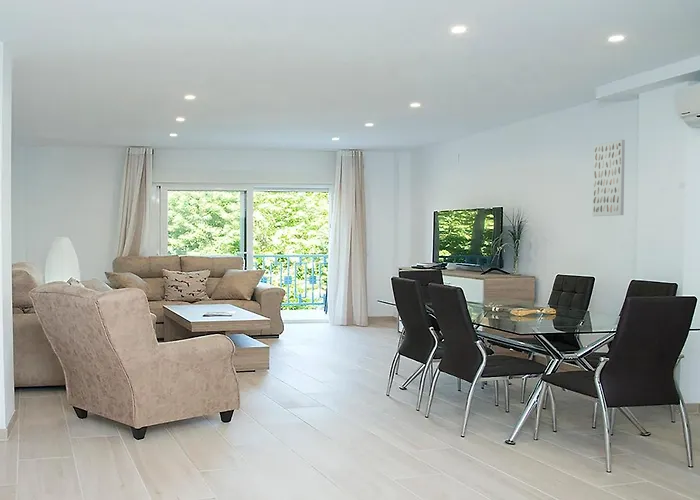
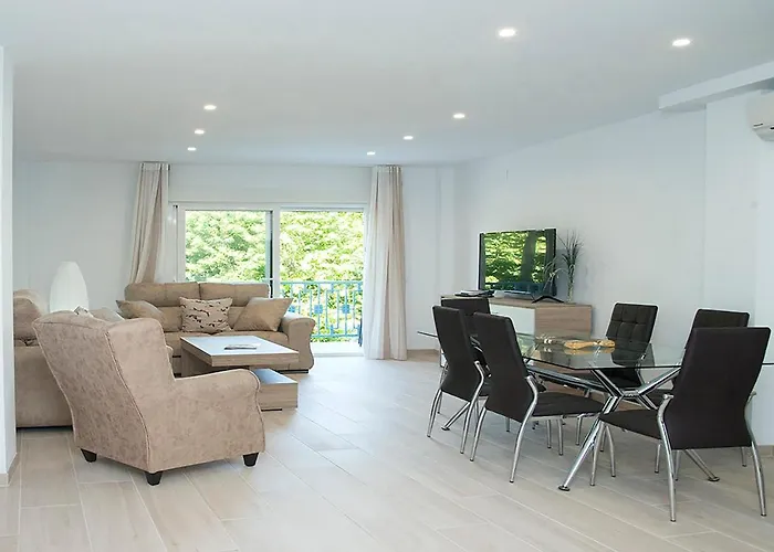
- wall art [592,139,626,217]
